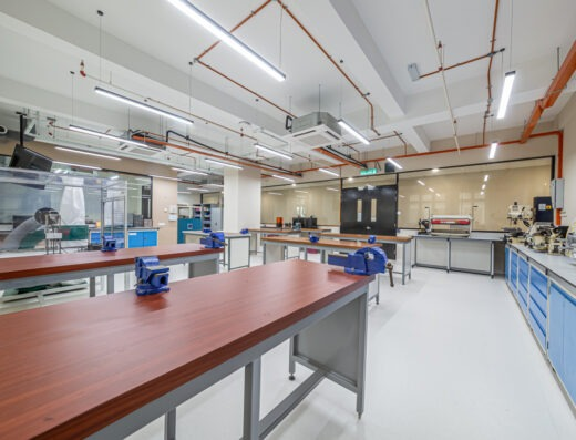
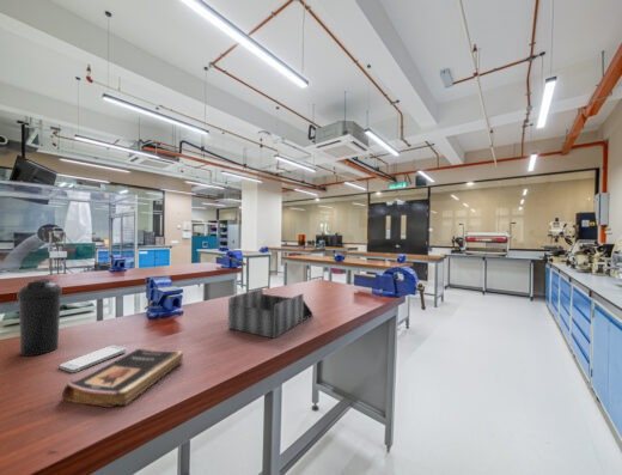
+ desk organizer [227,287,315,340]
+ smartphone [59,345,127,373]
+ water bottle [16,278,63,357]
+ book [61,346,185,409]
